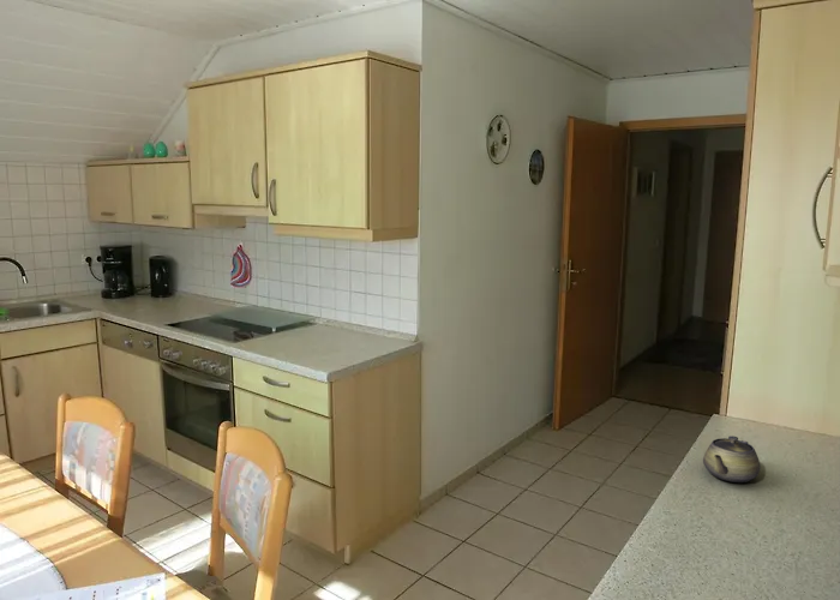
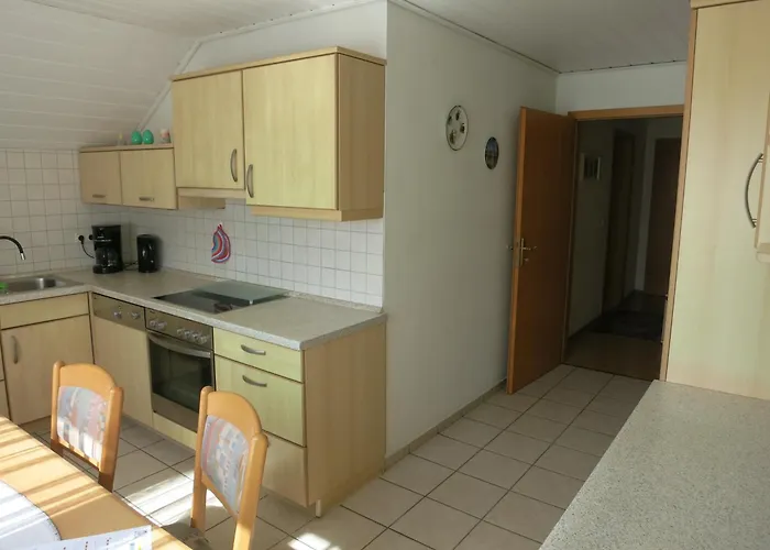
- teapot [702,434,762,484]
